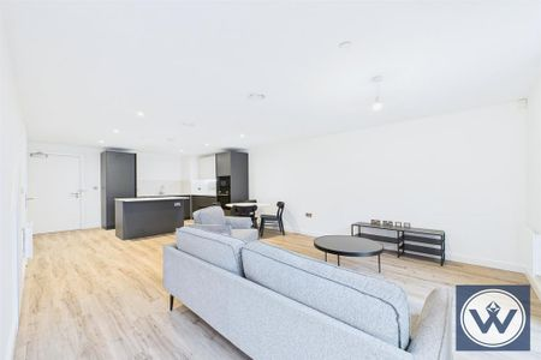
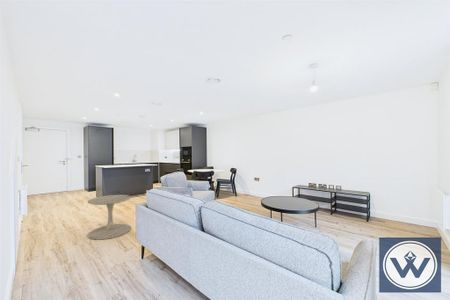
+ side table [87,194,132,241]
